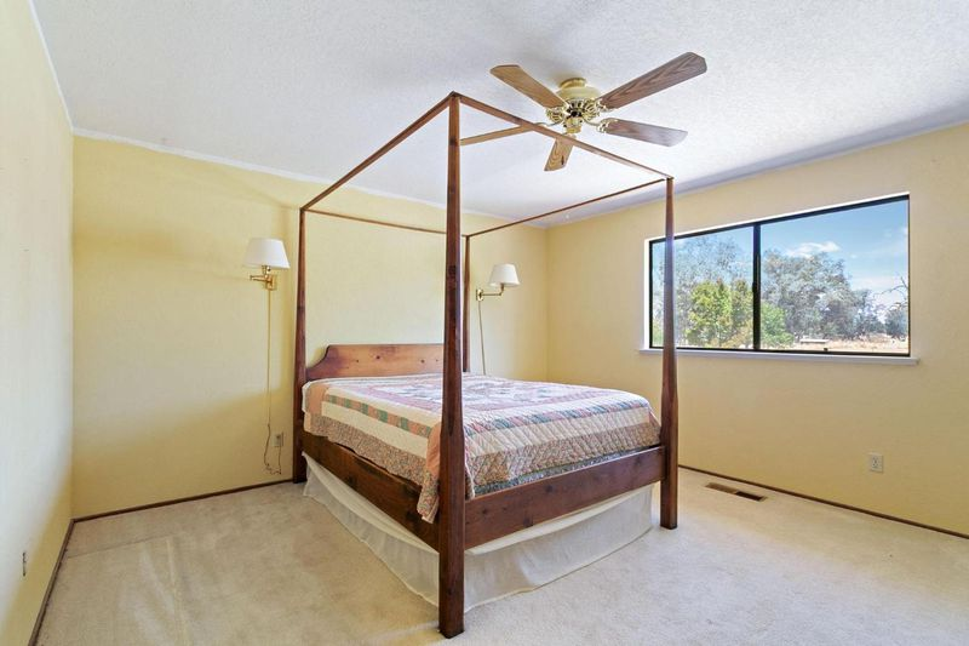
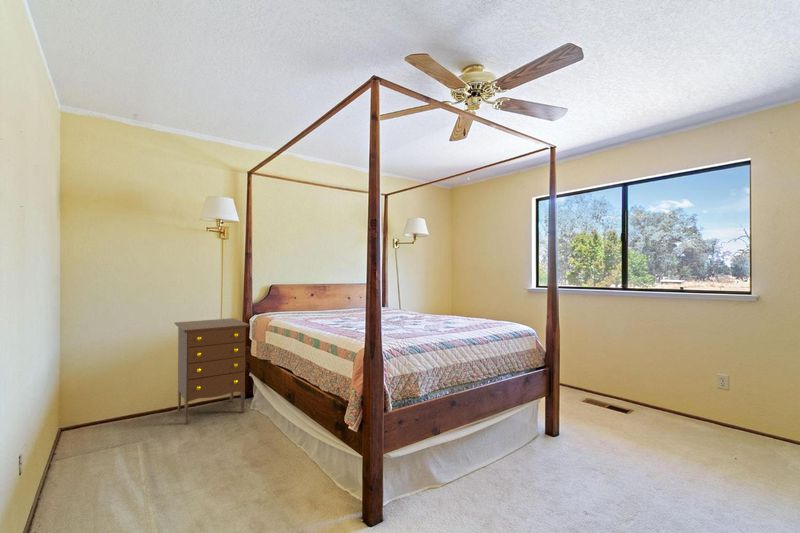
+ dresser [173,317,251,426]
